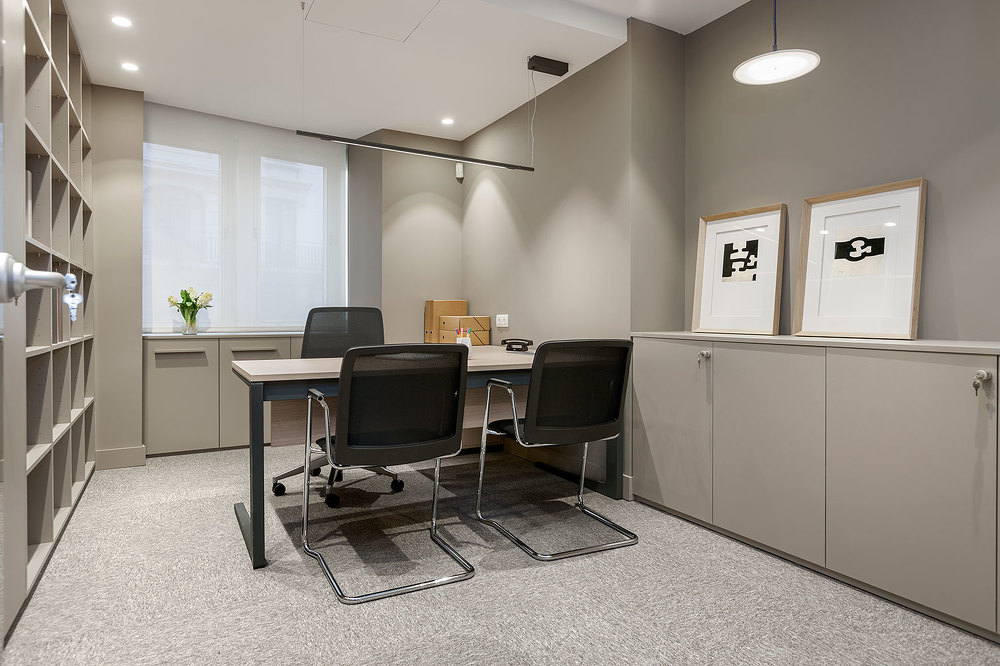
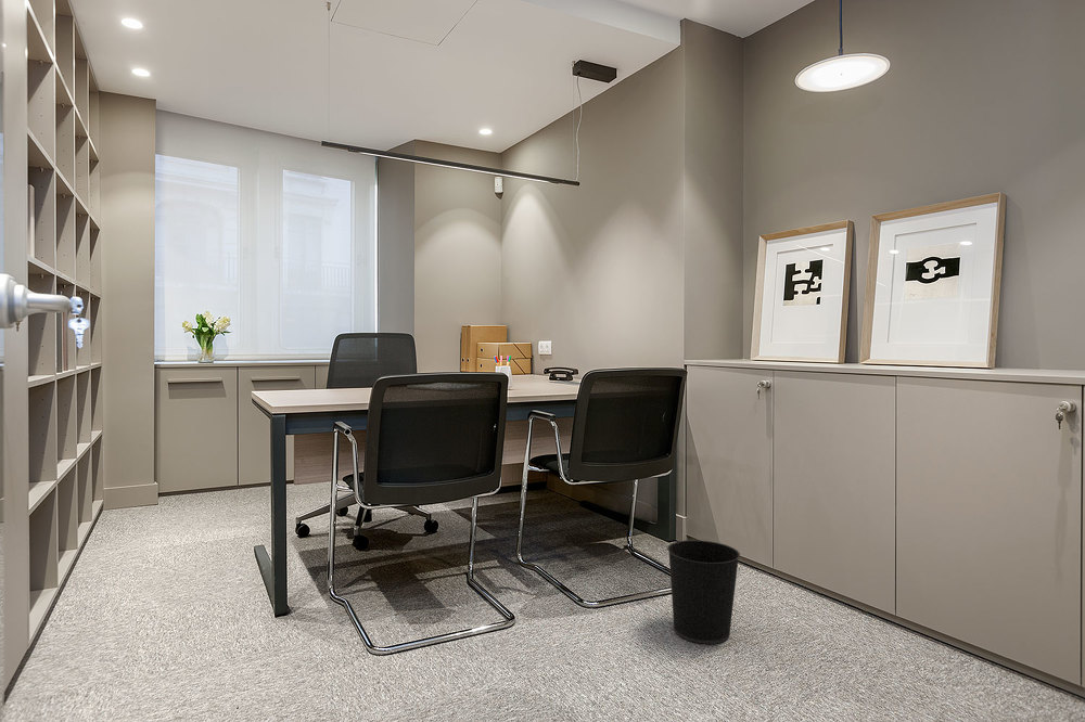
+ wastebasket [666,539,741,645]
